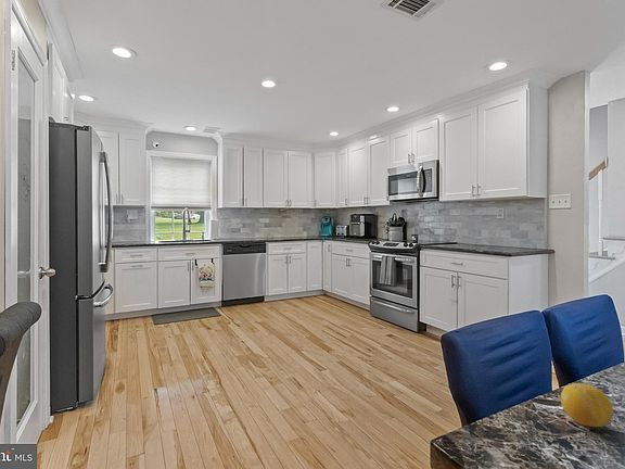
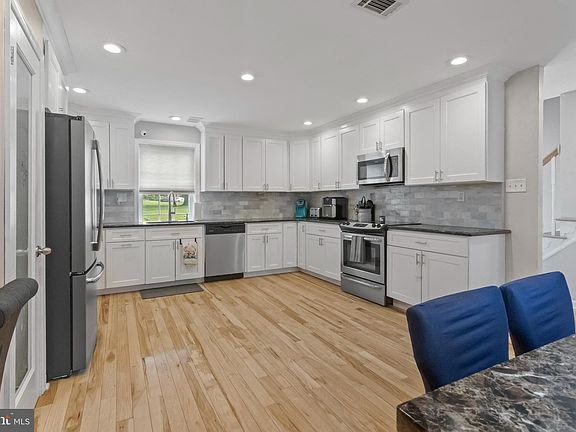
- fruit [560,382,614,428]
